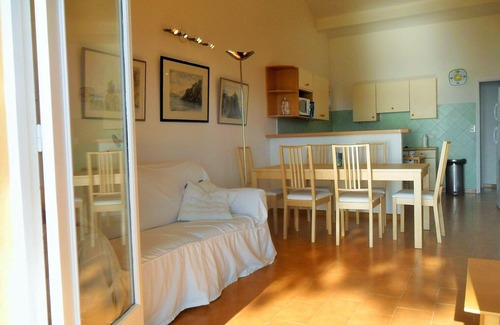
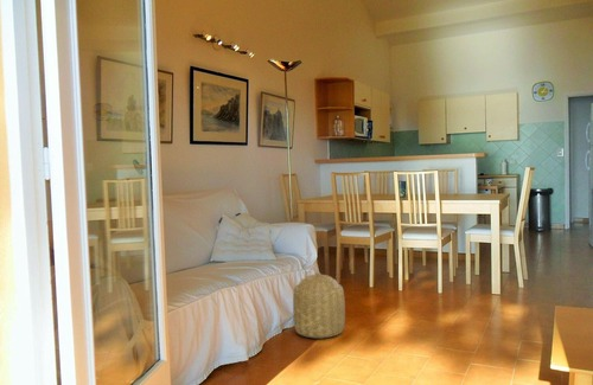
+ basket [292,271,346,340]
